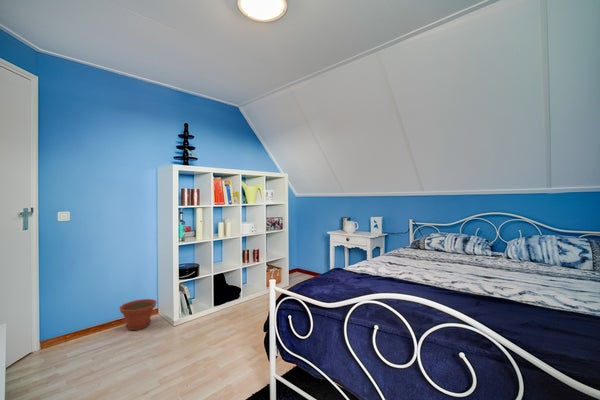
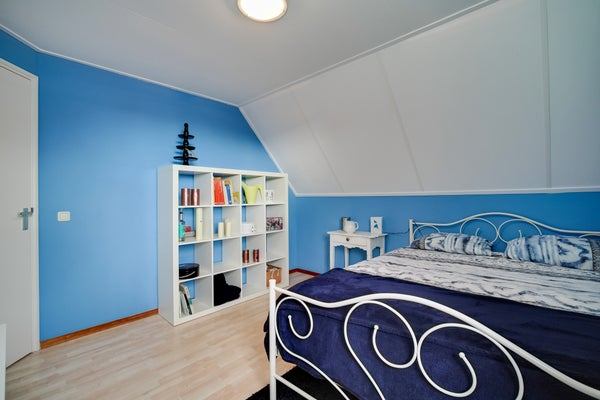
- plant pot [118,298,157,331]
